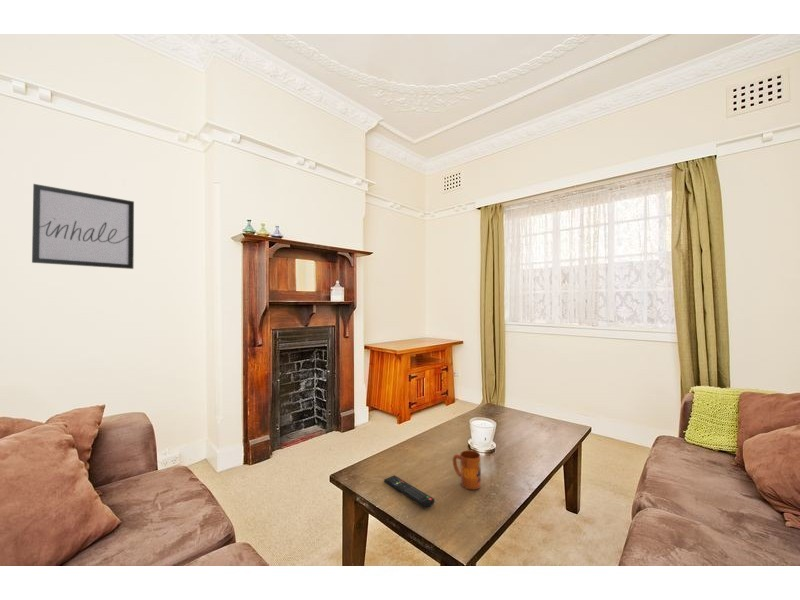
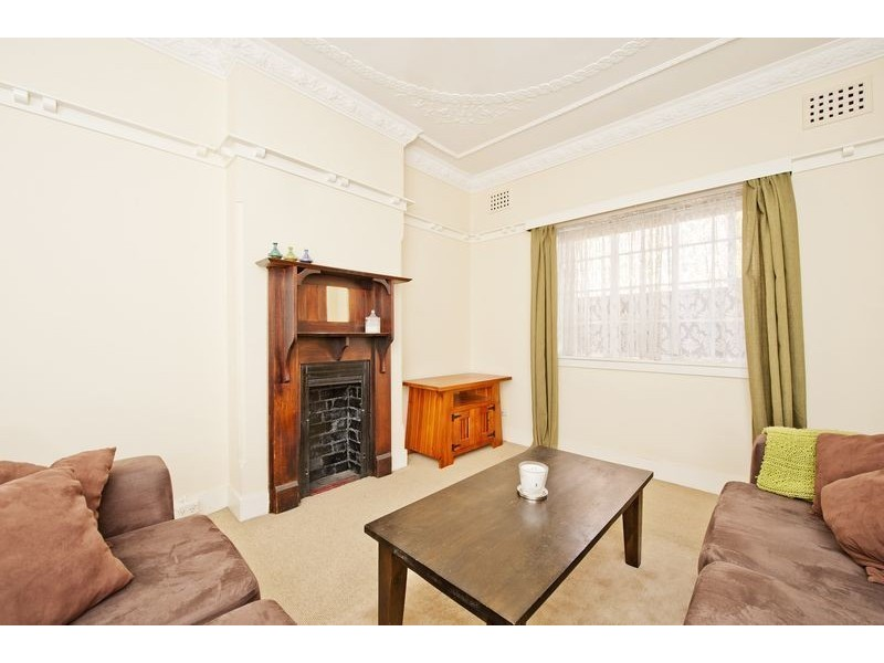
- remote control [383,474,436,509]
- wall art [31,183,135,270]
- mug [452,449,482,491]
